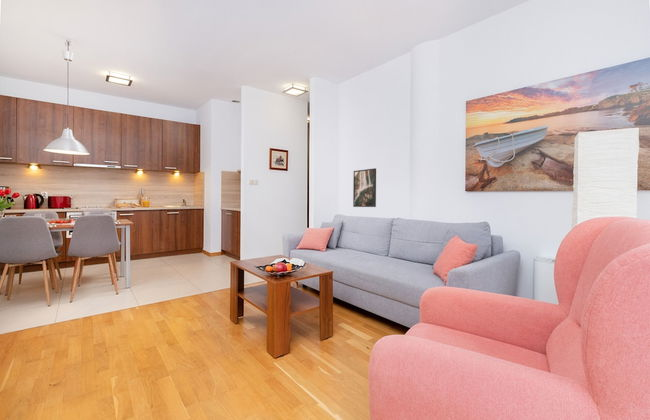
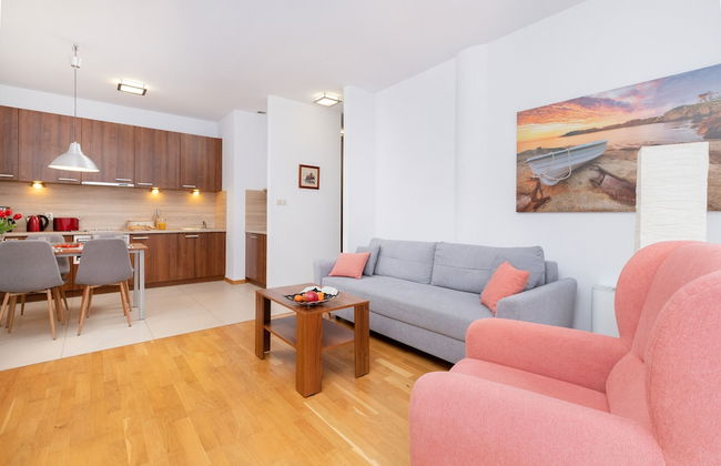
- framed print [352,167,377,208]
